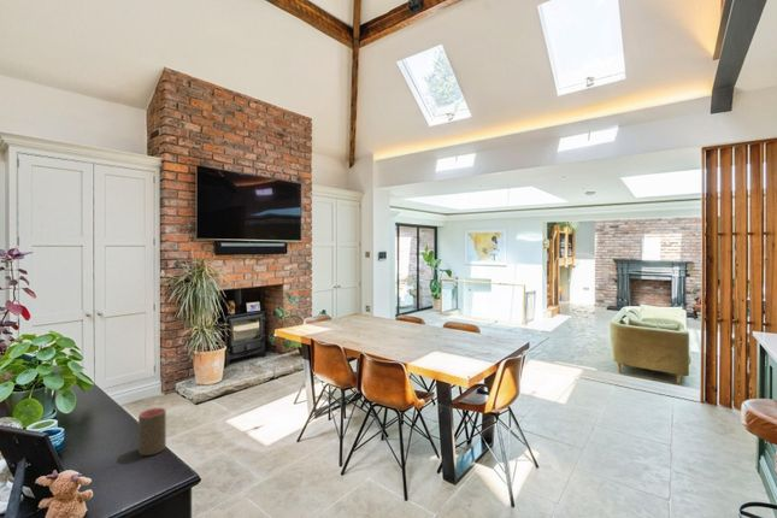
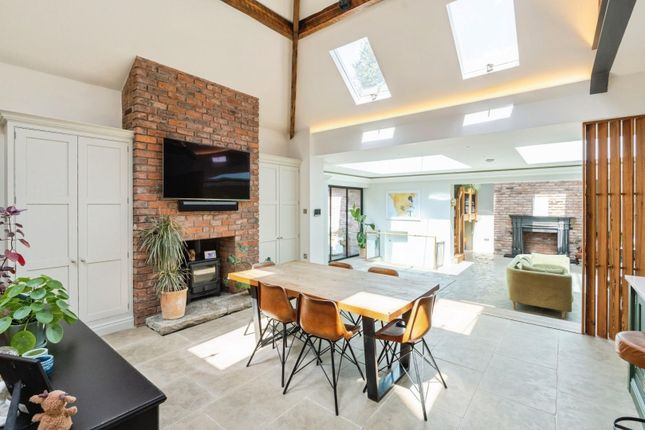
- cup [137,407,167,457]
